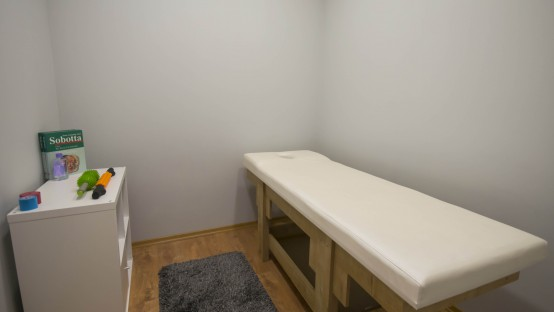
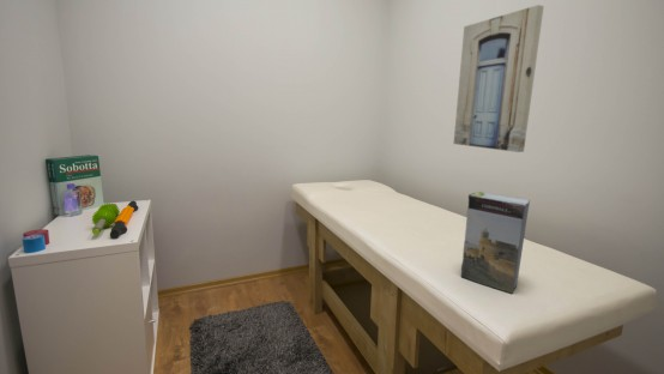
+ wall art [453,4,545,153]
+ book [460,191,531,295]
